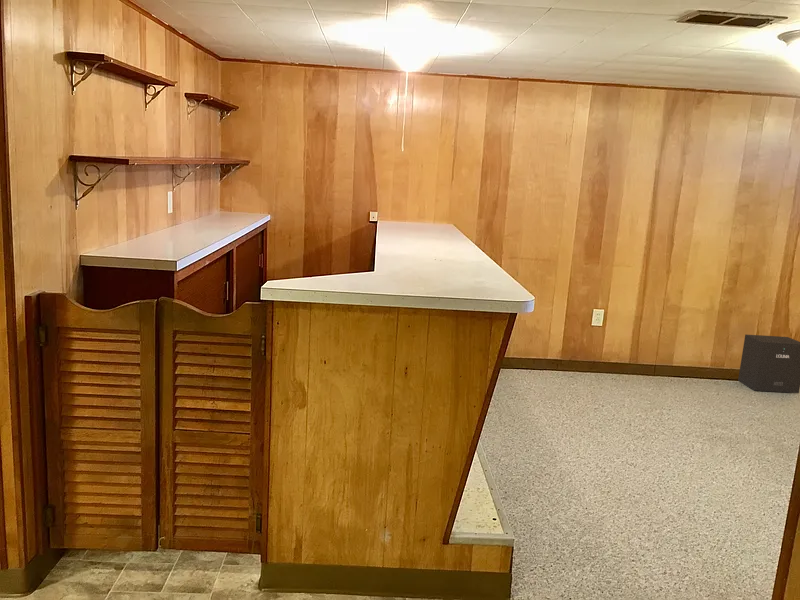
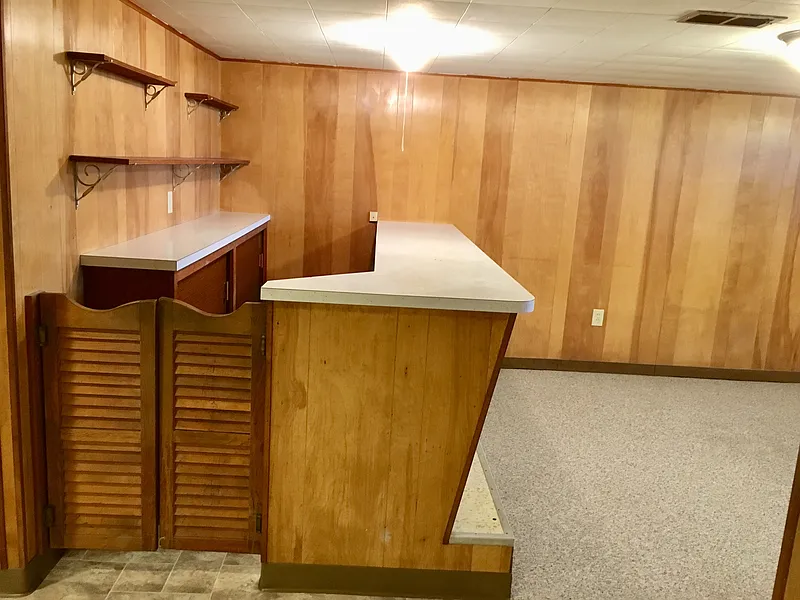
- speaker [737,333,800,394]
